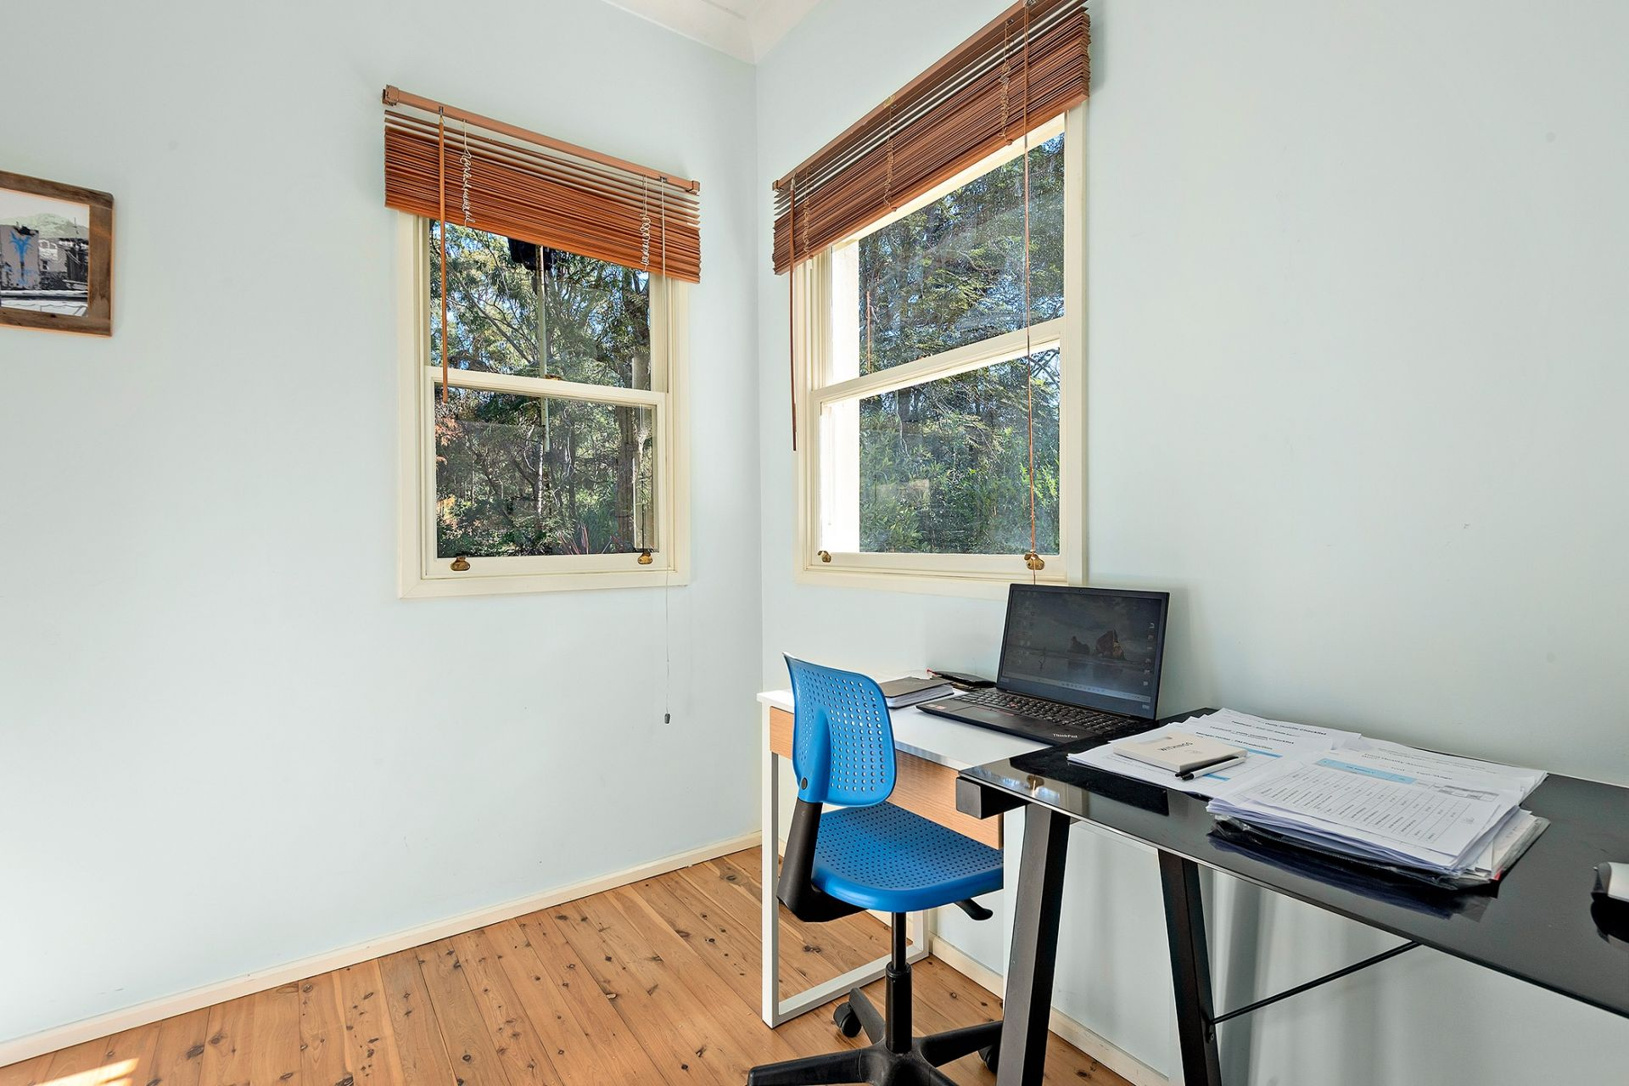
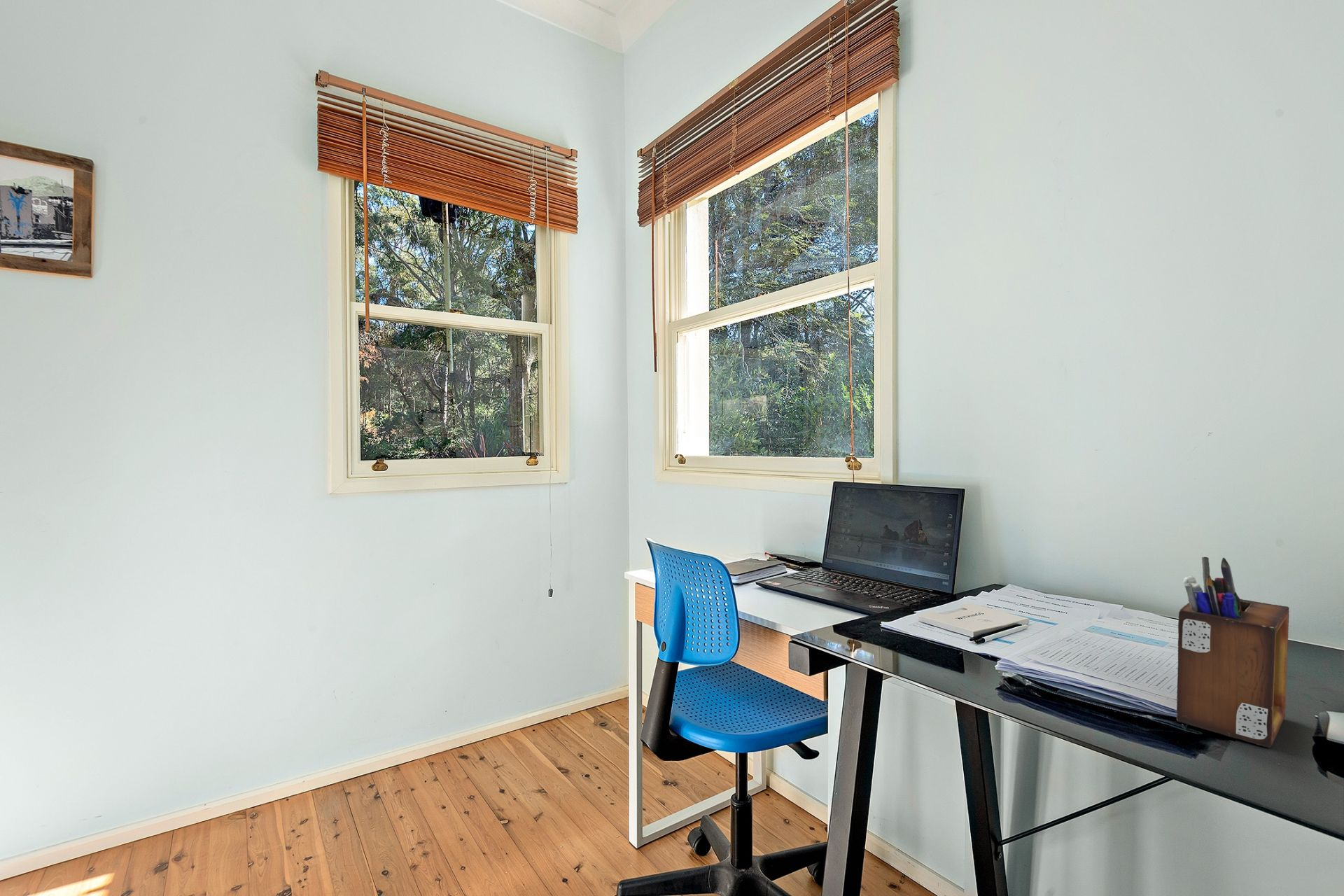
+ desk organizer [1176,556,1290,748]
